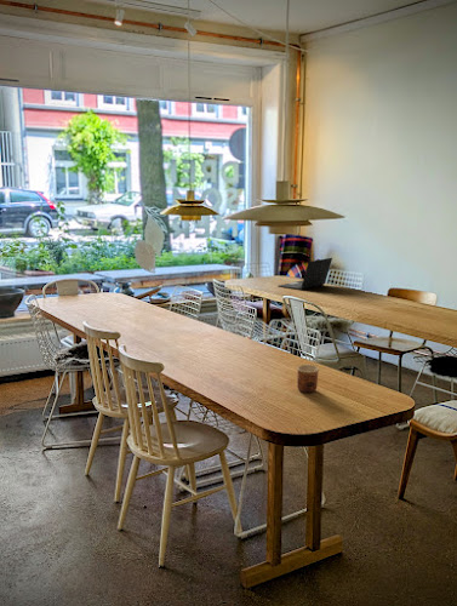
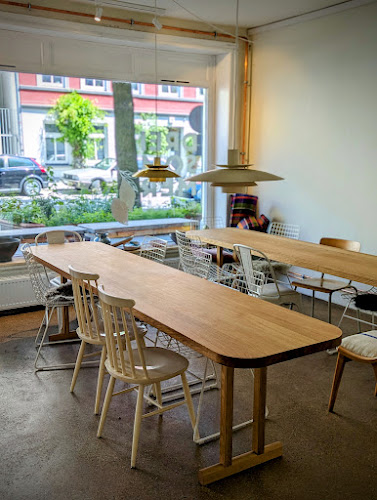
- cup [296,364,320,394]
- laptop [276,257,333,291]
